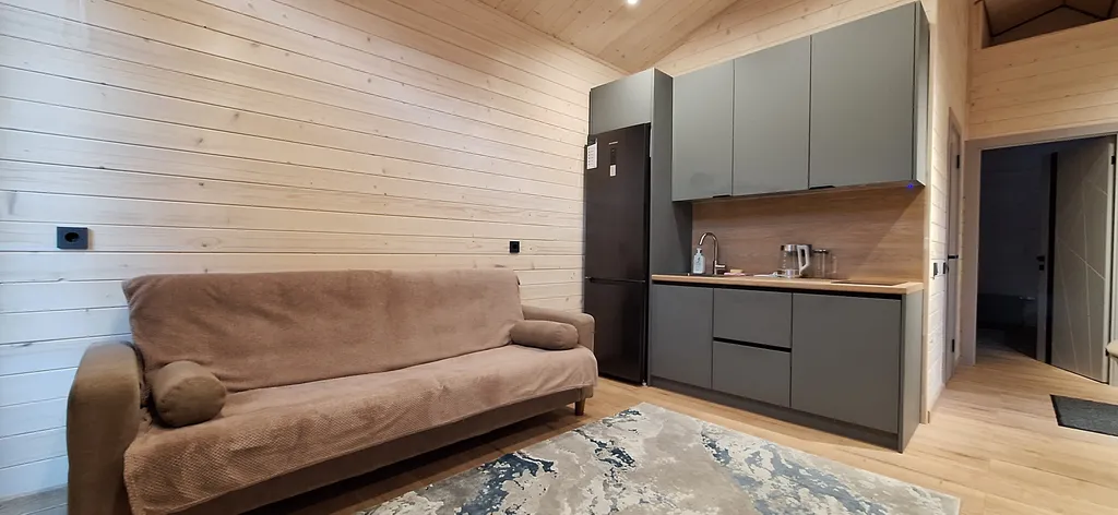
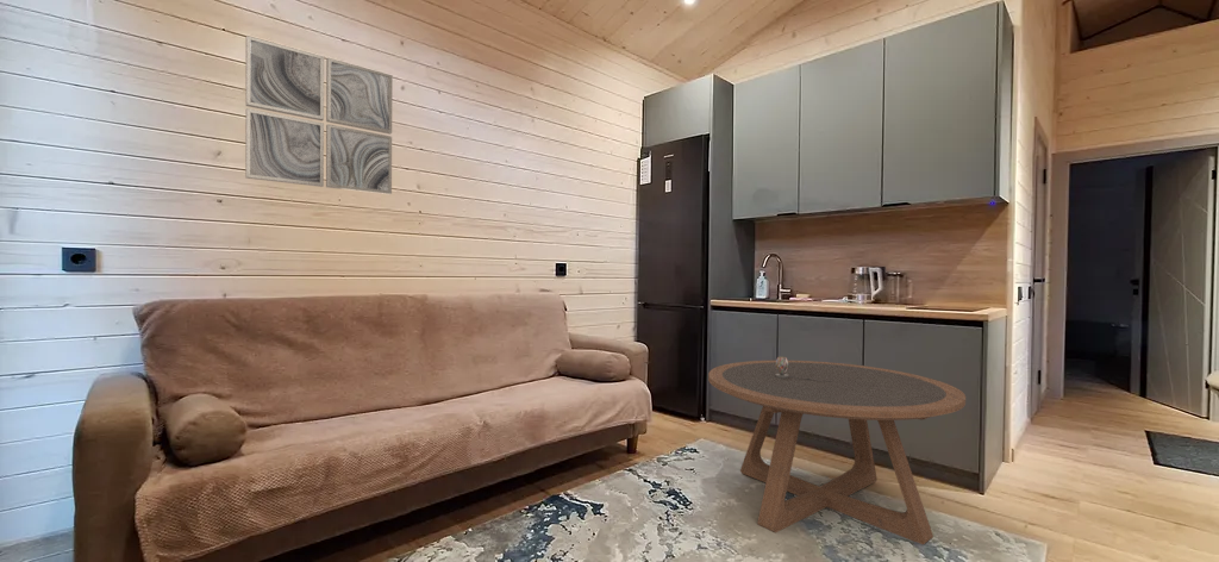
+ wall art [244,35,394,195]
+ decorative vase [775,356,832,382]
+ coffee table [707,360,967,545]
